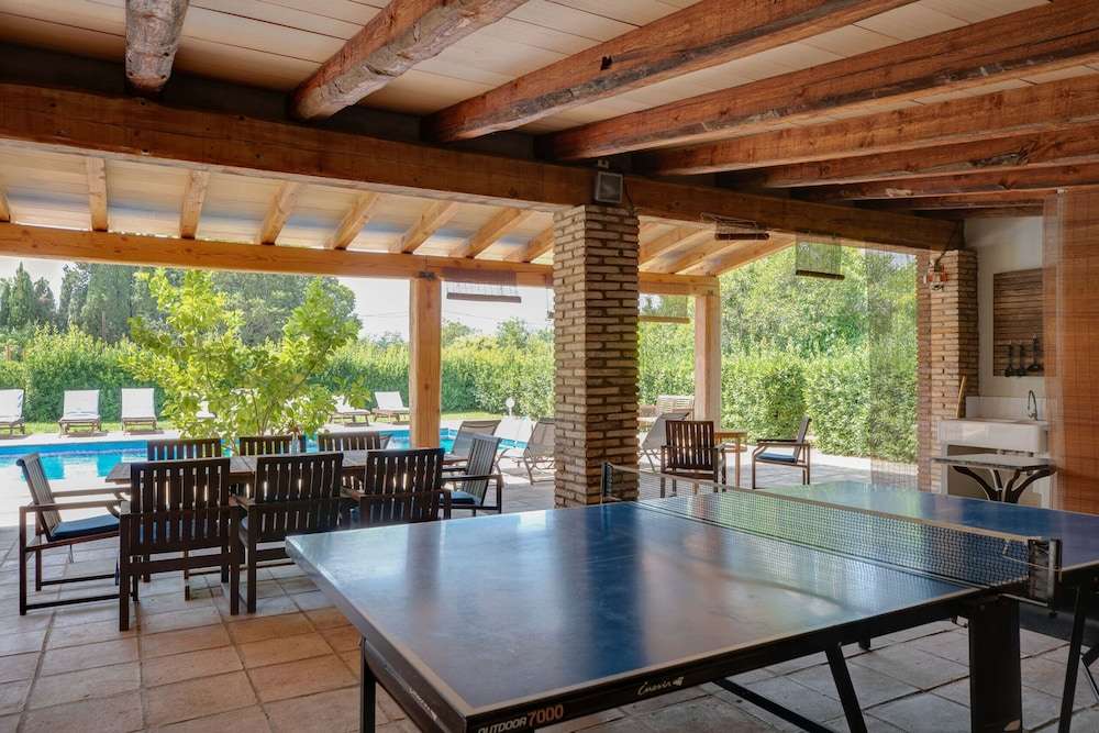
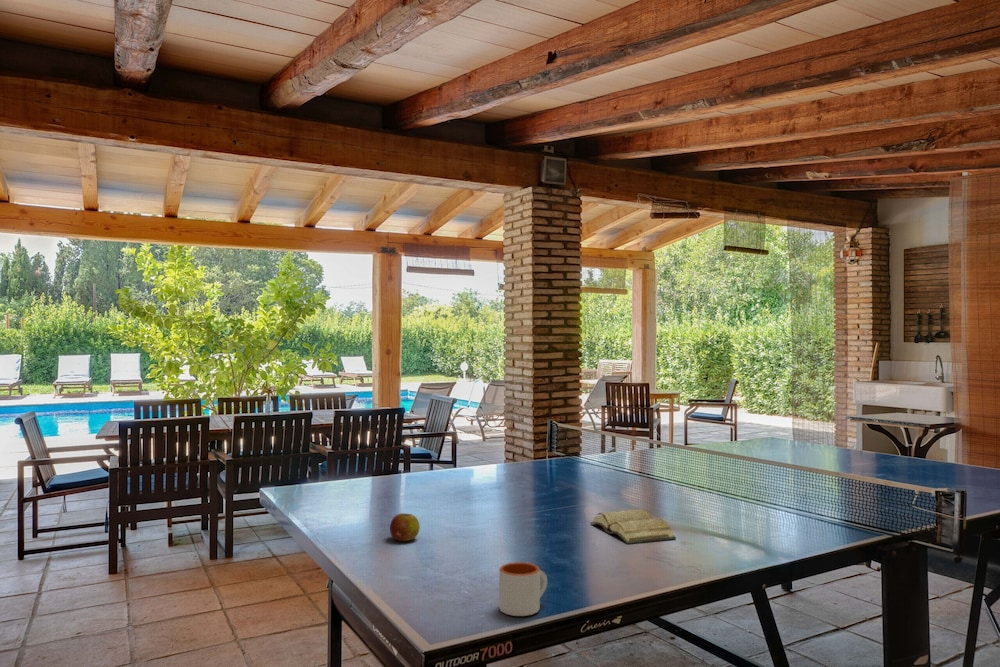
+ mug [498,561,548,617]
+ fruit [389,512,421,542]
+ diary [589,508,677,545]
